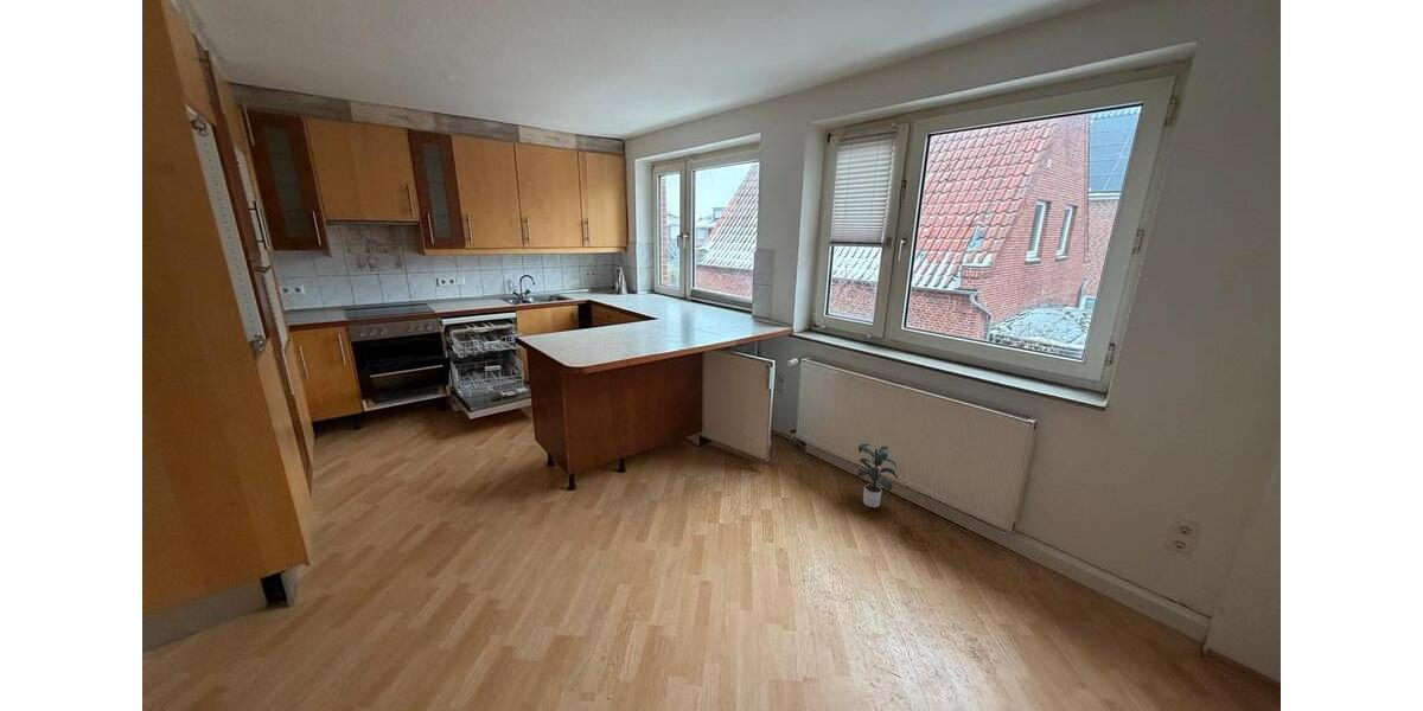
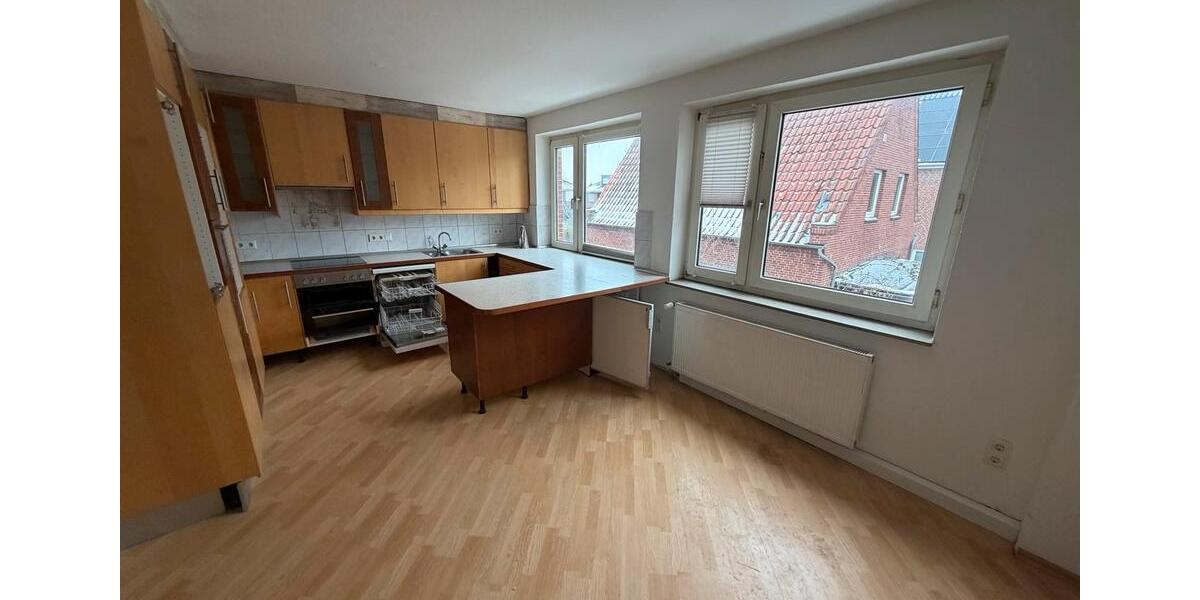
- potted plant [856,442,899,508]
